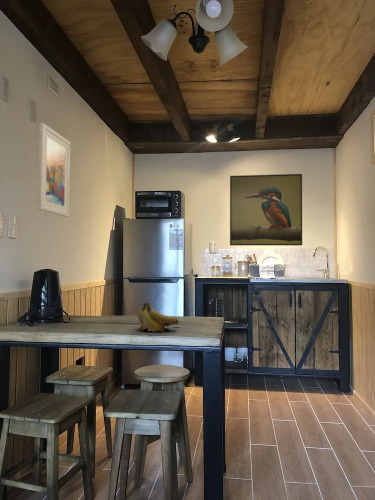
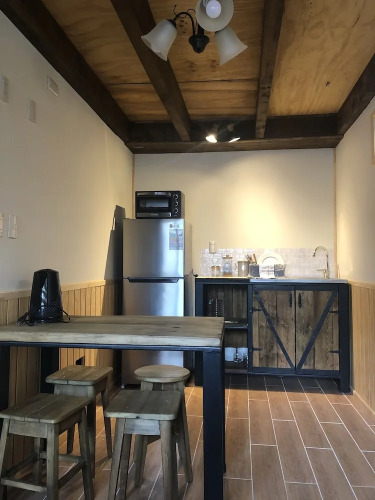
- fruit [137,302,180,333]
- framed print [37,122,71,218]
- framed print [229,173,303,246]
